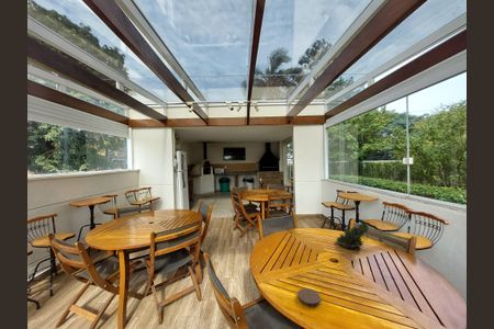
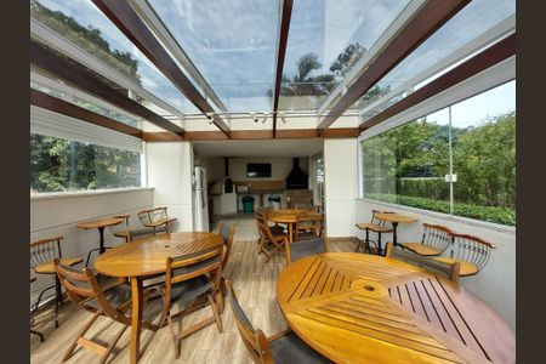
- succulent plant [336,219,371,250]
- coaster [296,287,322,308]
